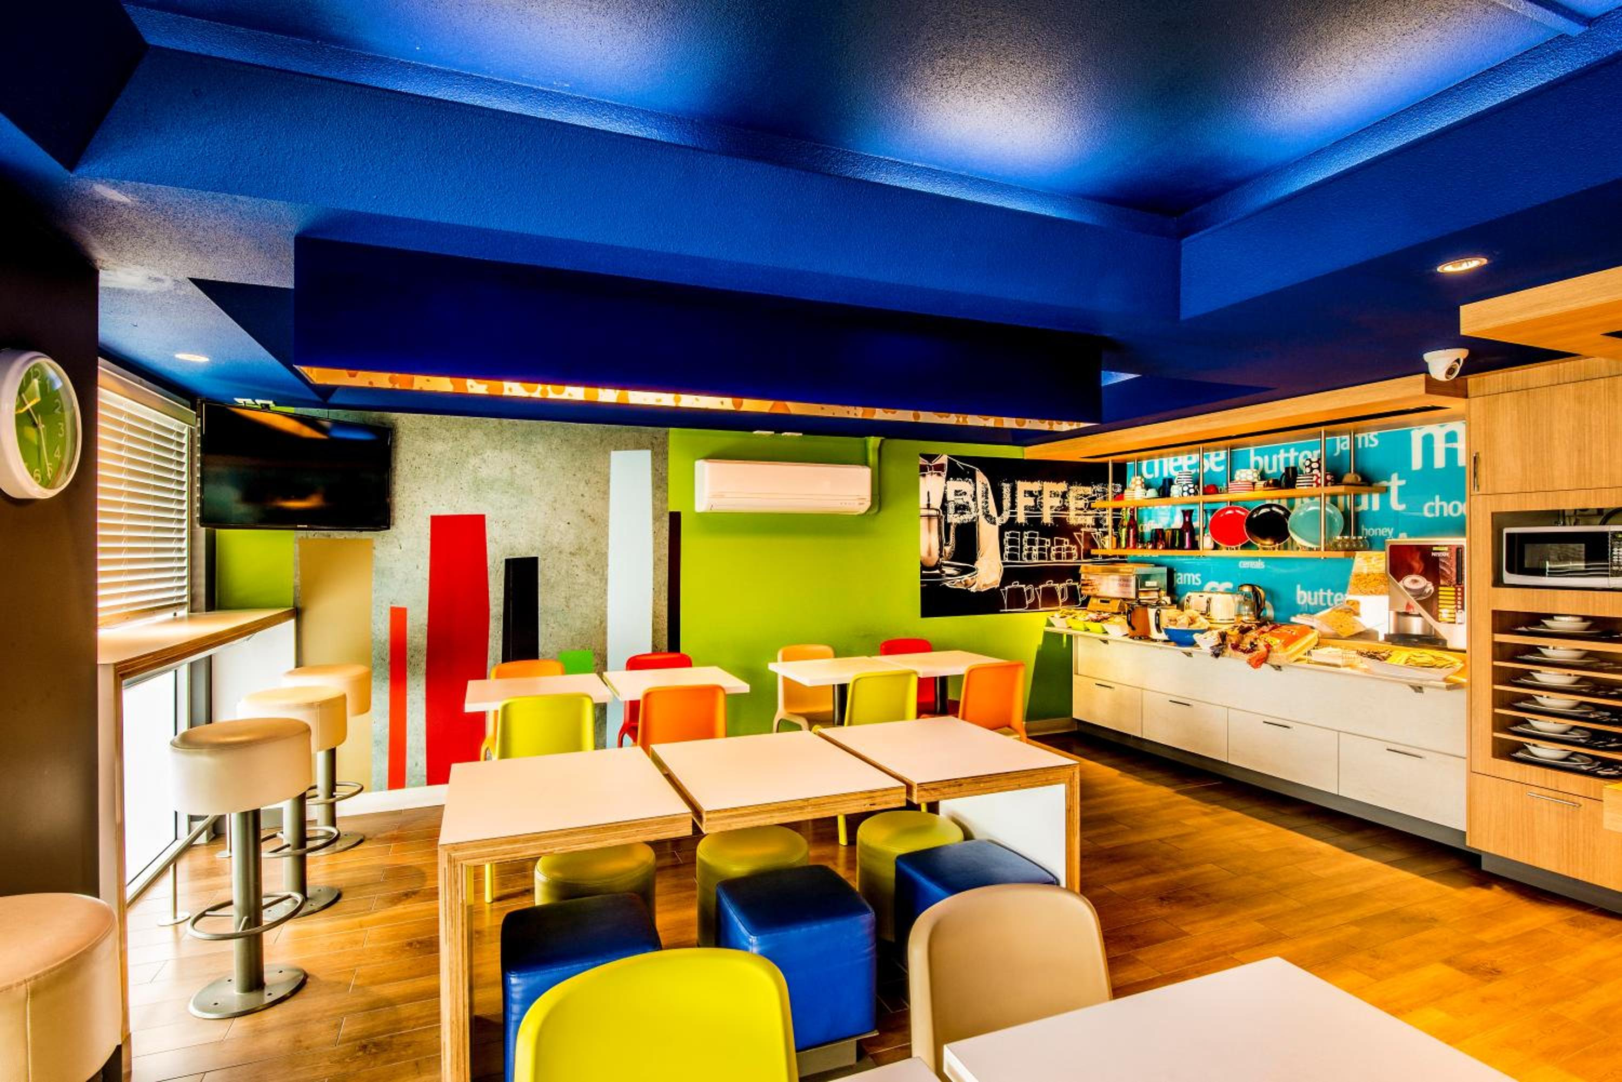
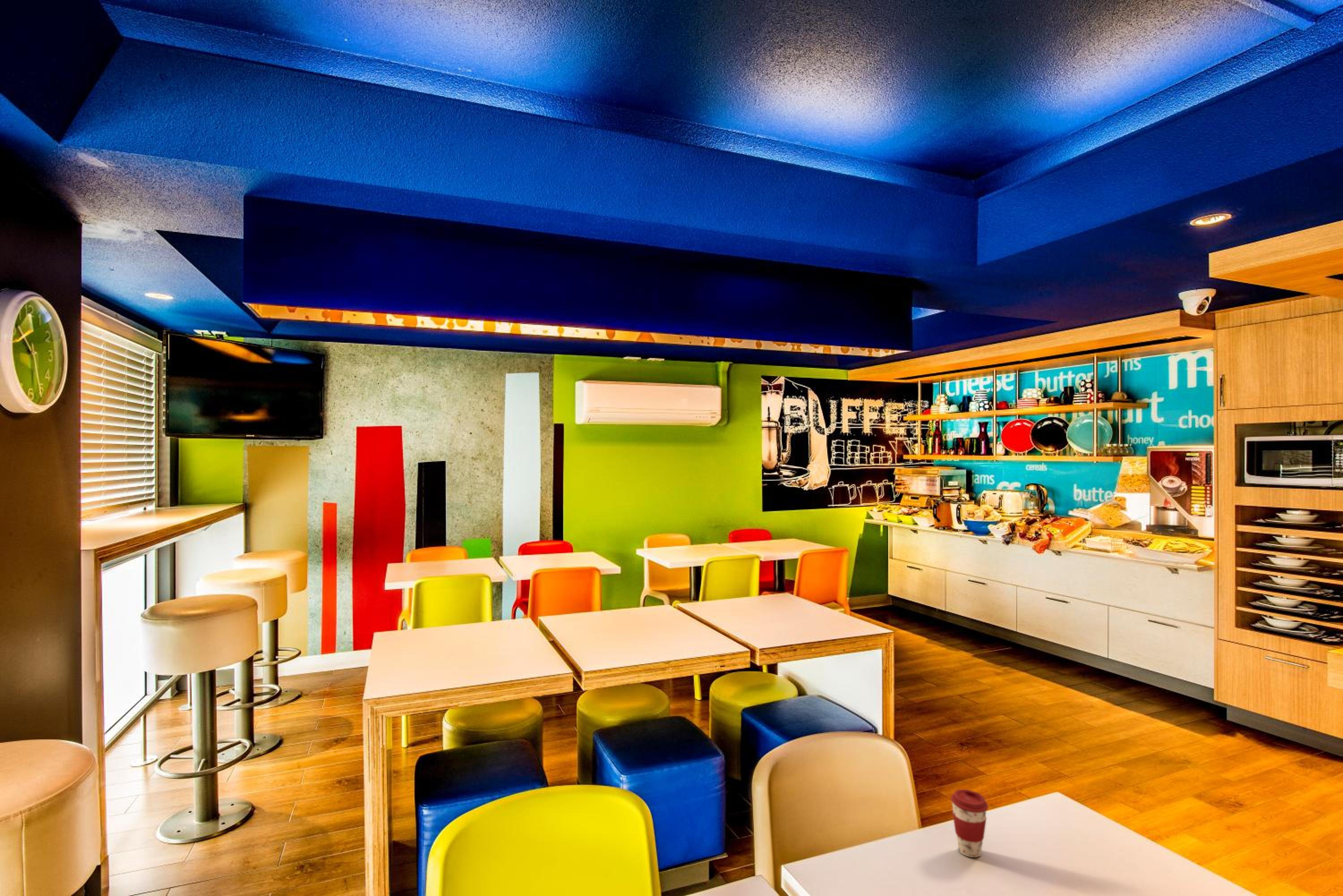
+ coffee cup [950,789,989,858]
